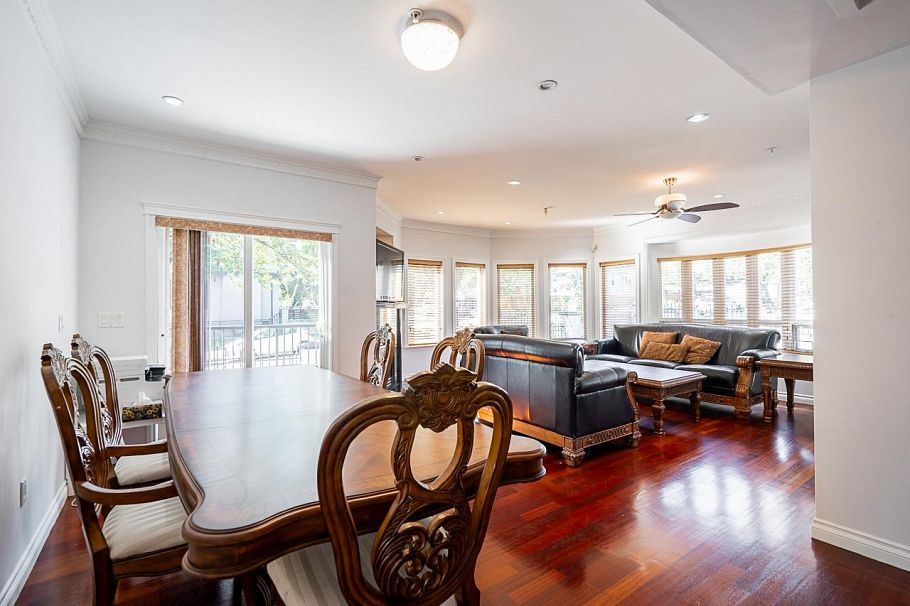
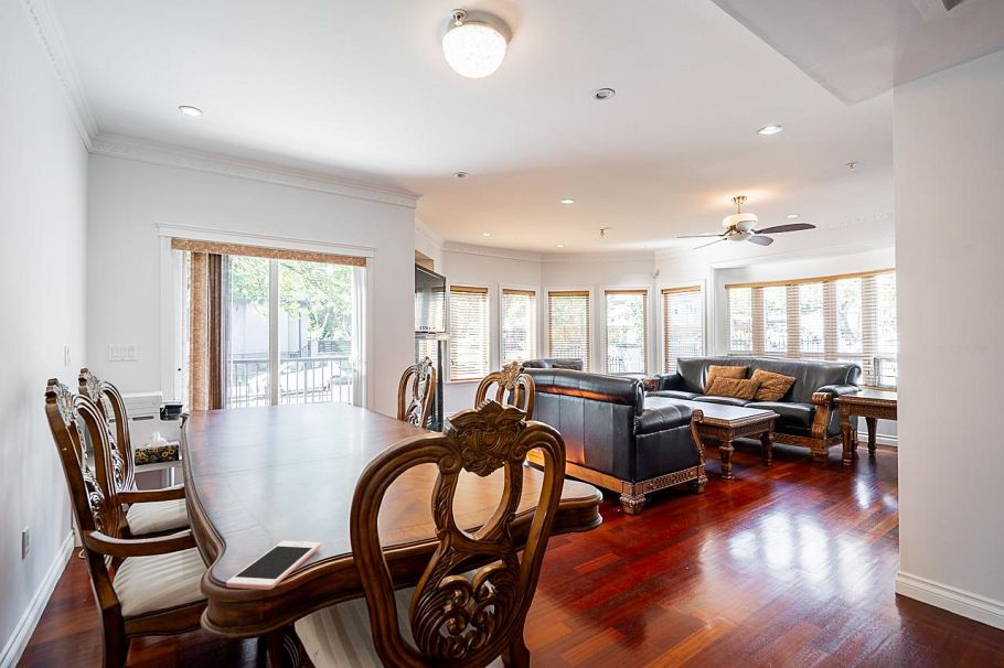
+ cell phone [225,540,322,591]
